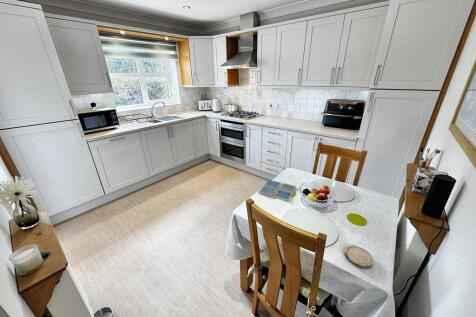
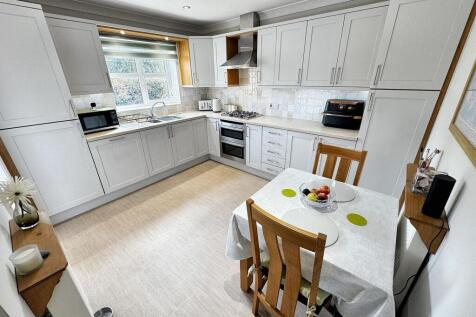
- drink coaster [257,179,297,202]
- wood slice [344,244,374,268]
